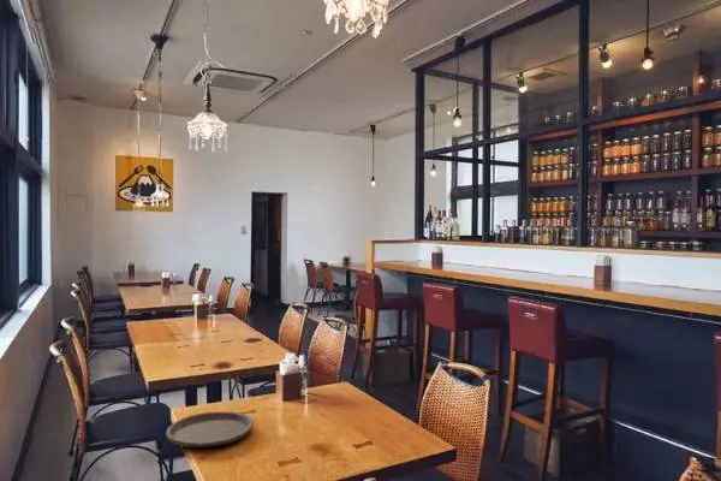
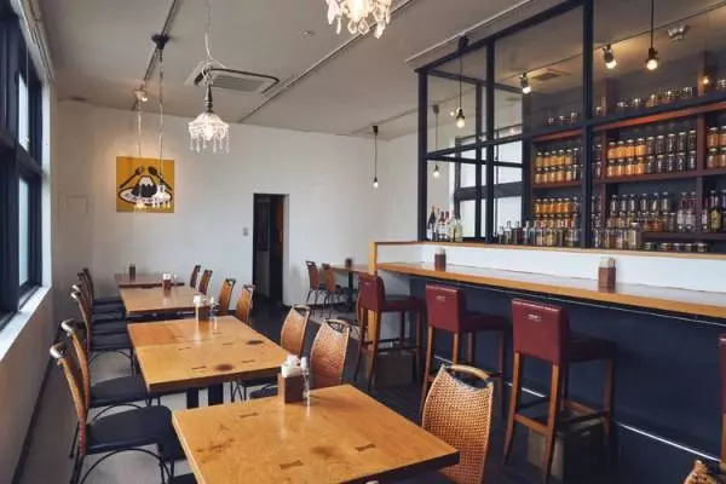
- plate [165,410,255,449]
